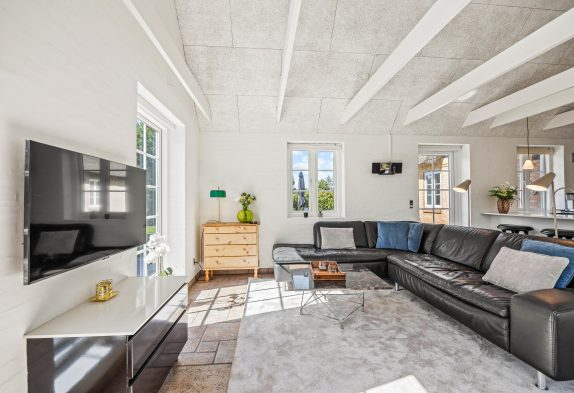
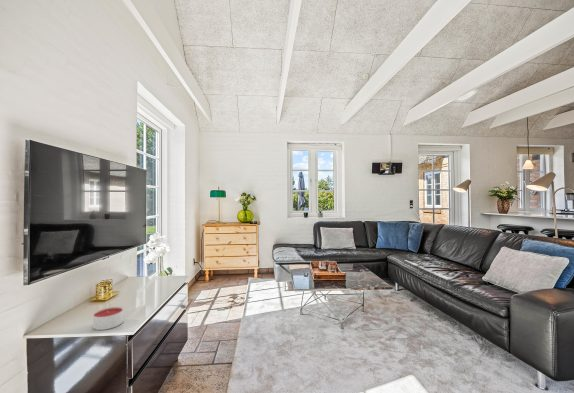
+ candle [92,306,124,331]
